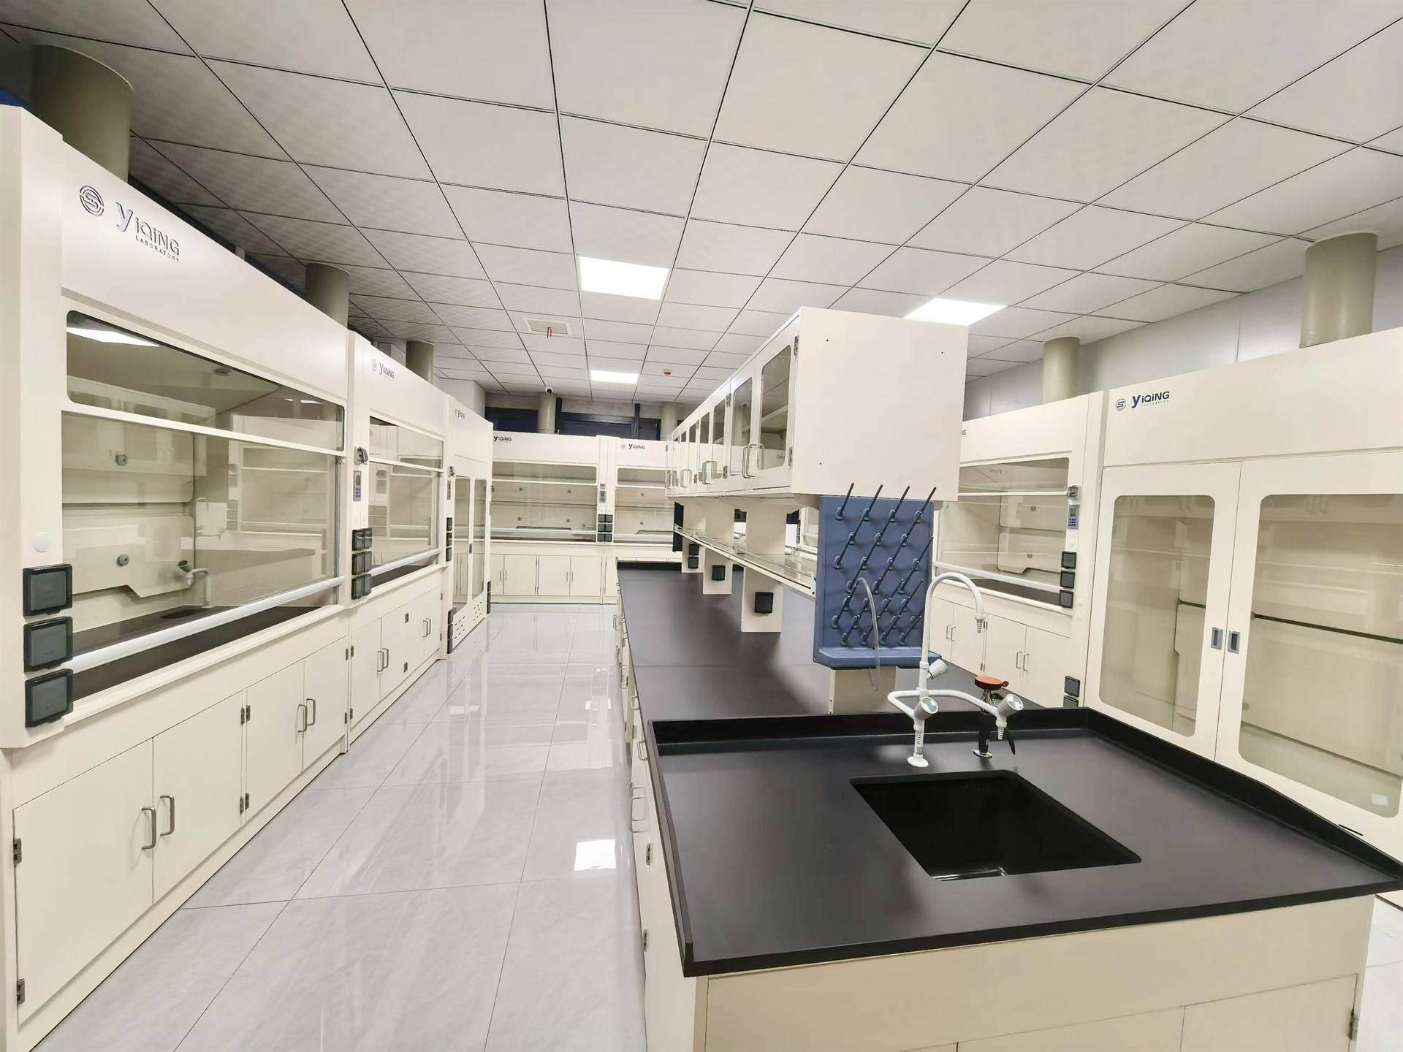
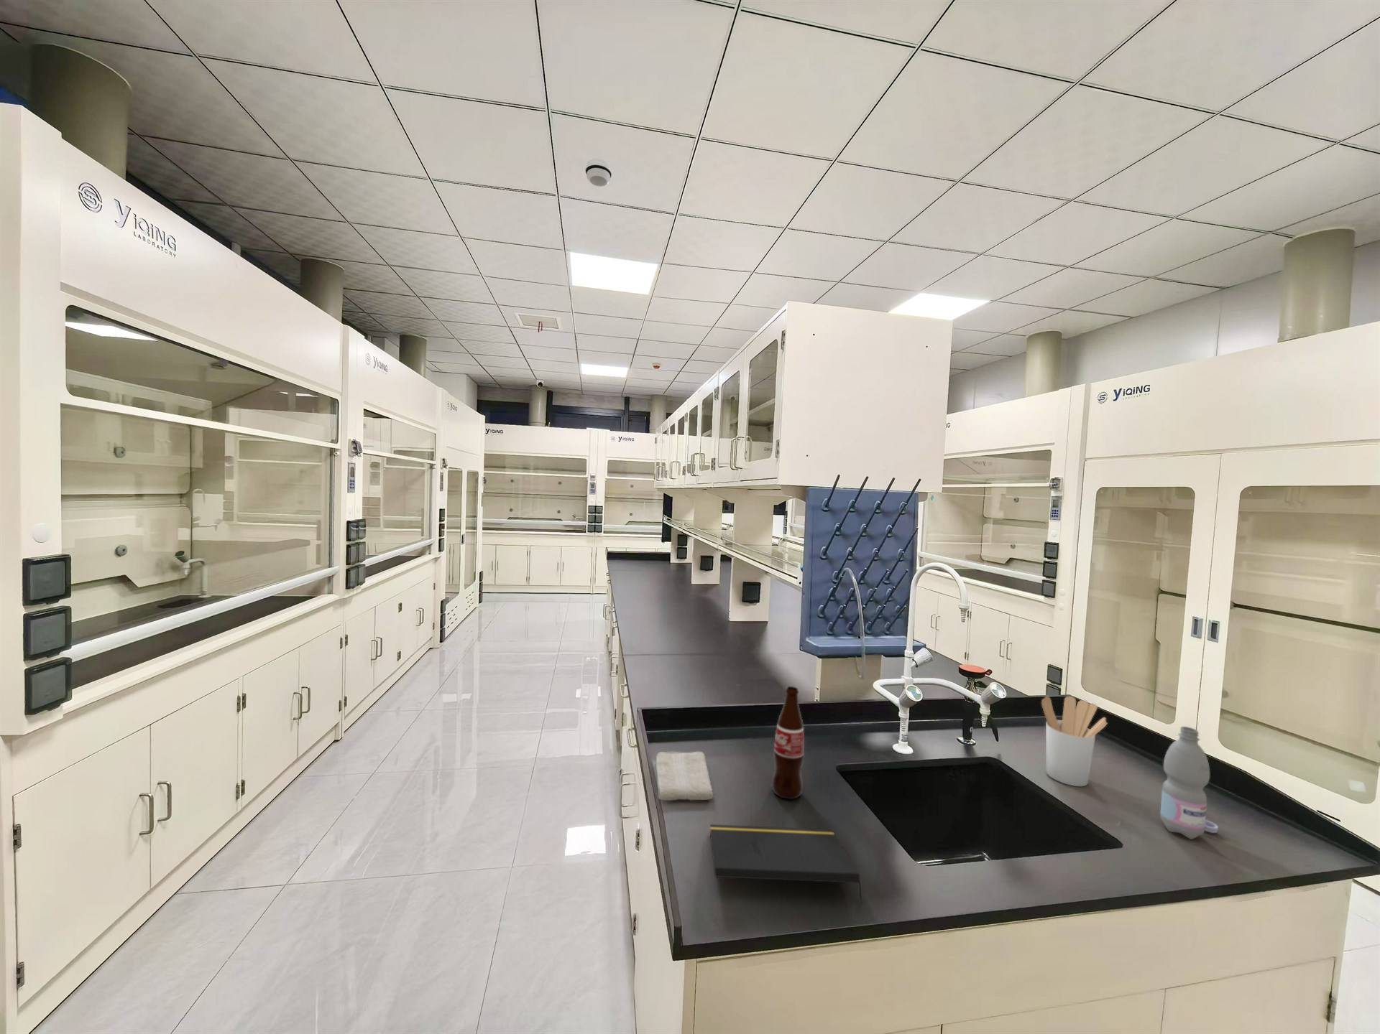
+ utensil holder [1041,695,1108,787]
+ notepad [710,823,863,901]
+ bottle [771,685,805,799]
+ washcloth [655,751,714,802]
+ smoke detector [585,157,613,188]
+ water bottle [1159,726,1219,840]
